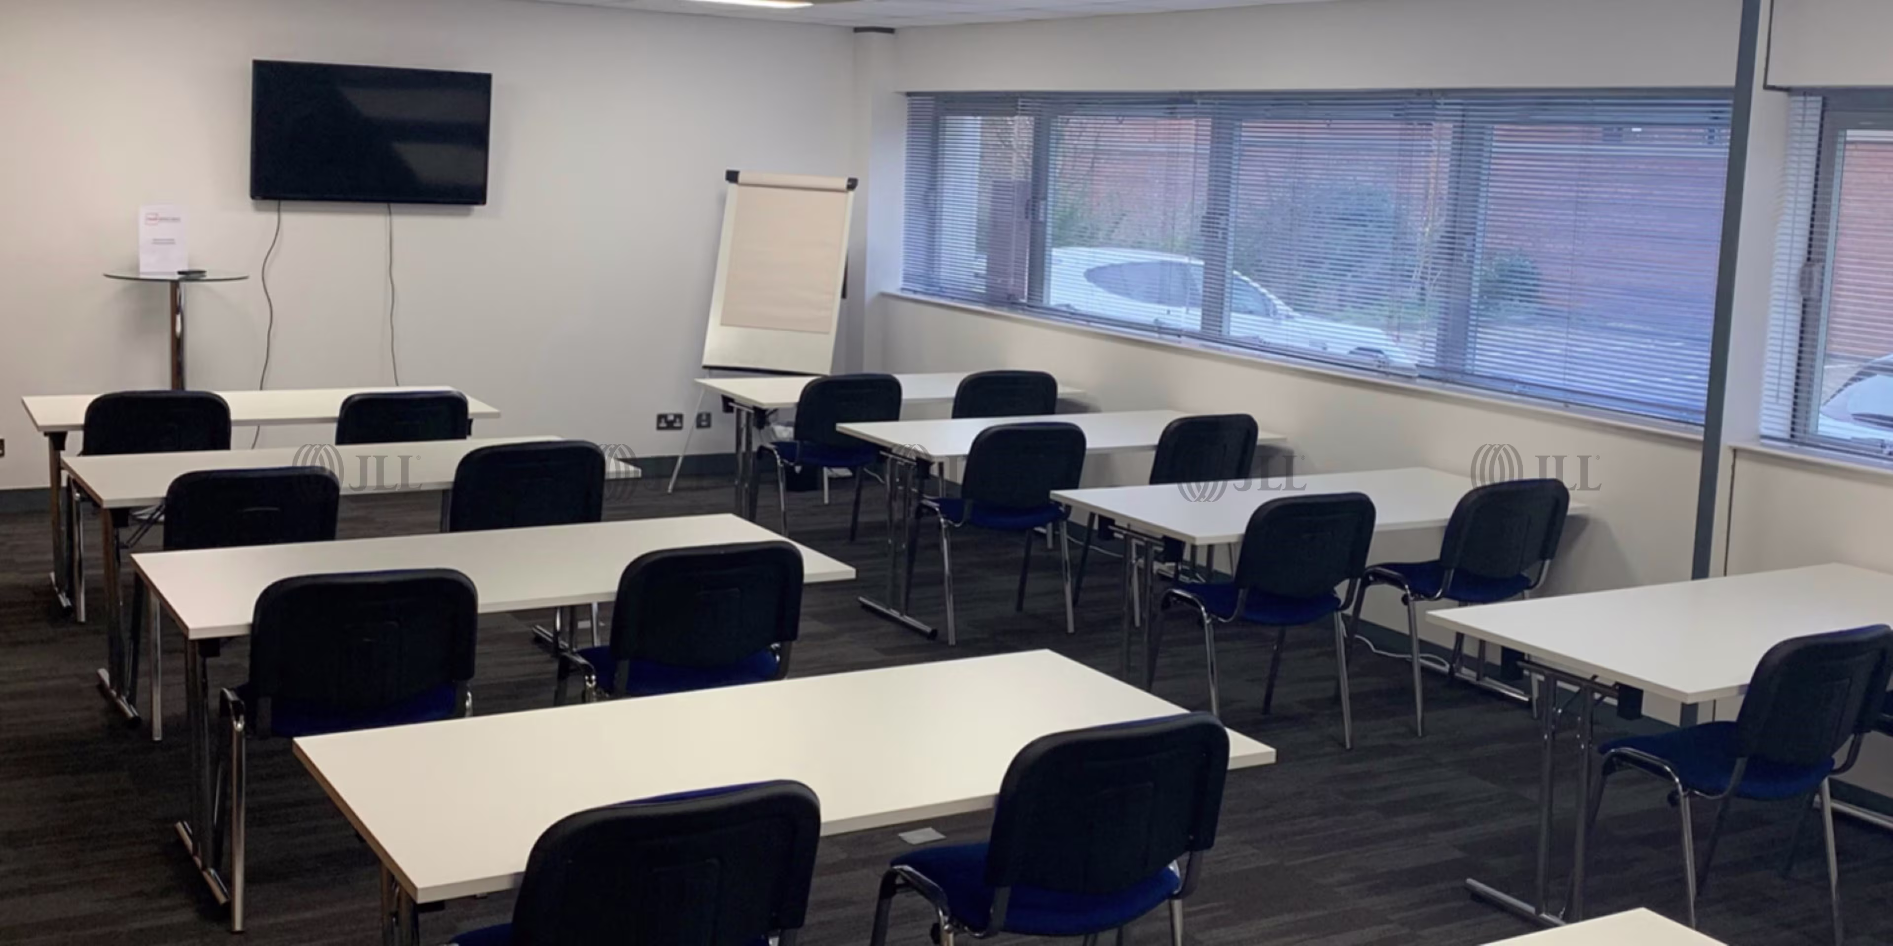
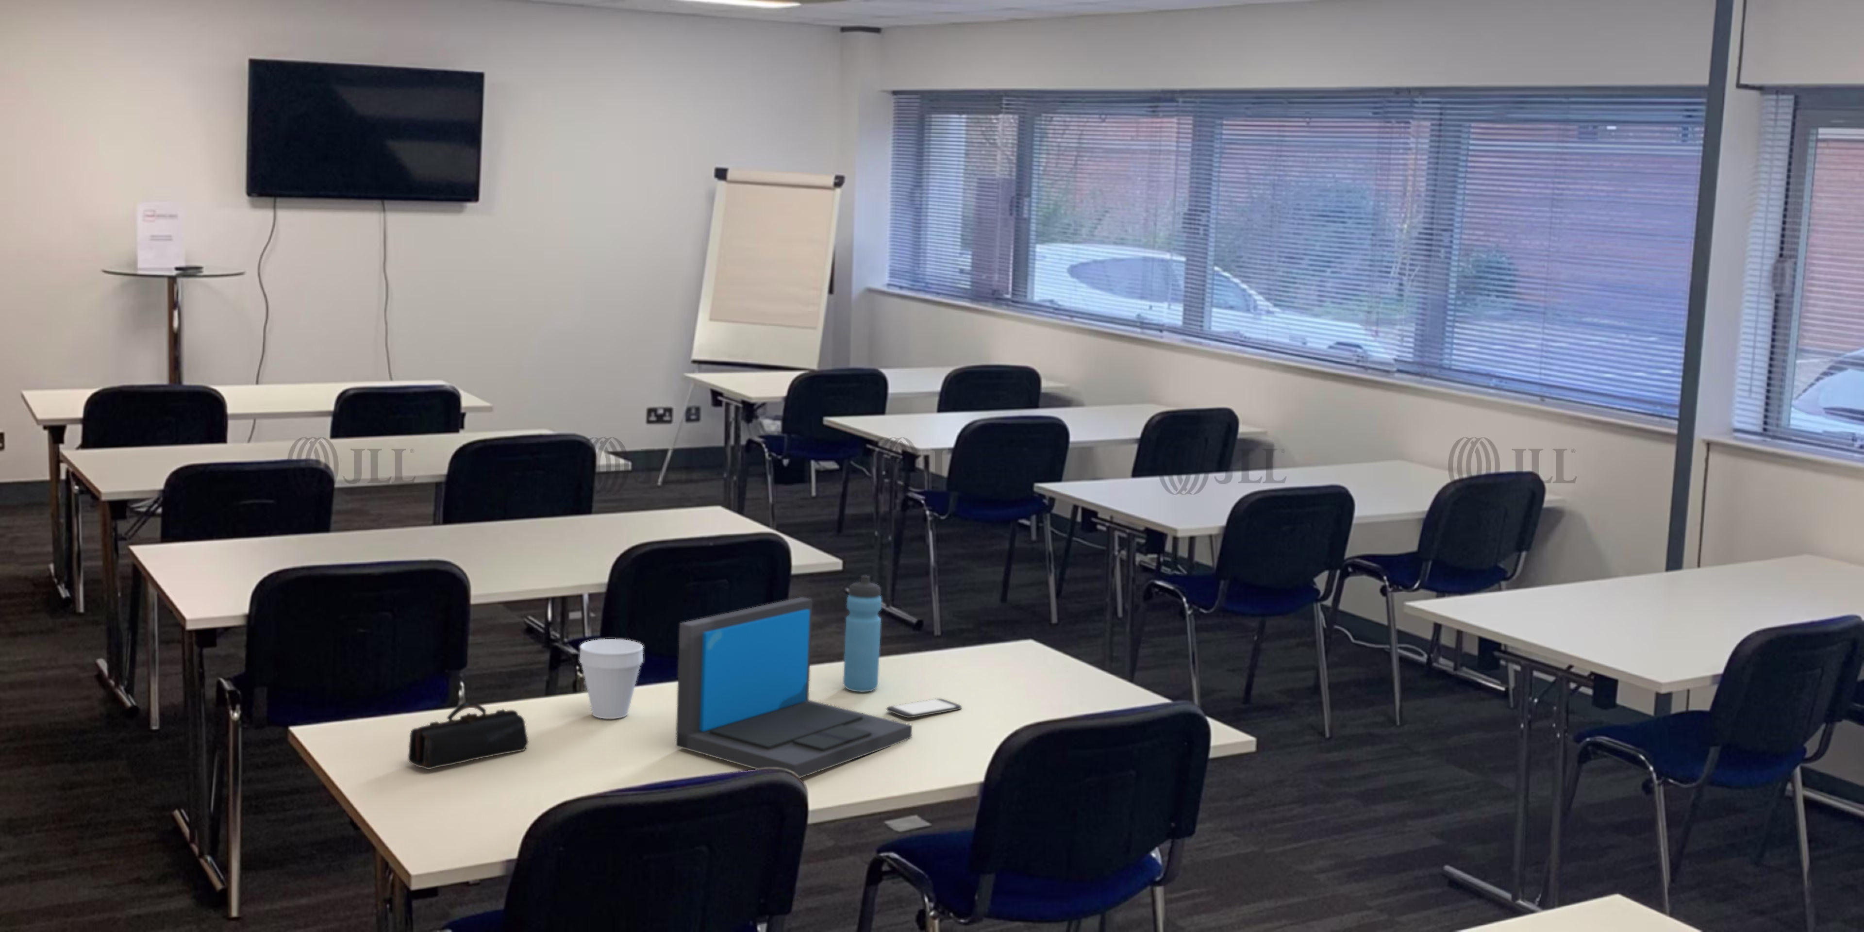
+ pencil case [408,701,529,770]
+ cup [579,638,644,719]
+ laptop [675,597,913,779]
+ smartphone [886,698,962,718]
+ water bottle [843,574,882,692]
